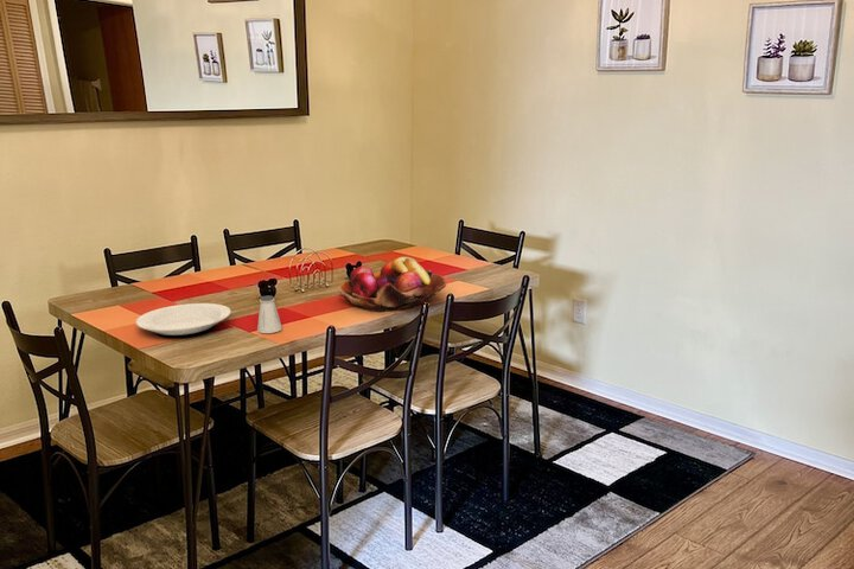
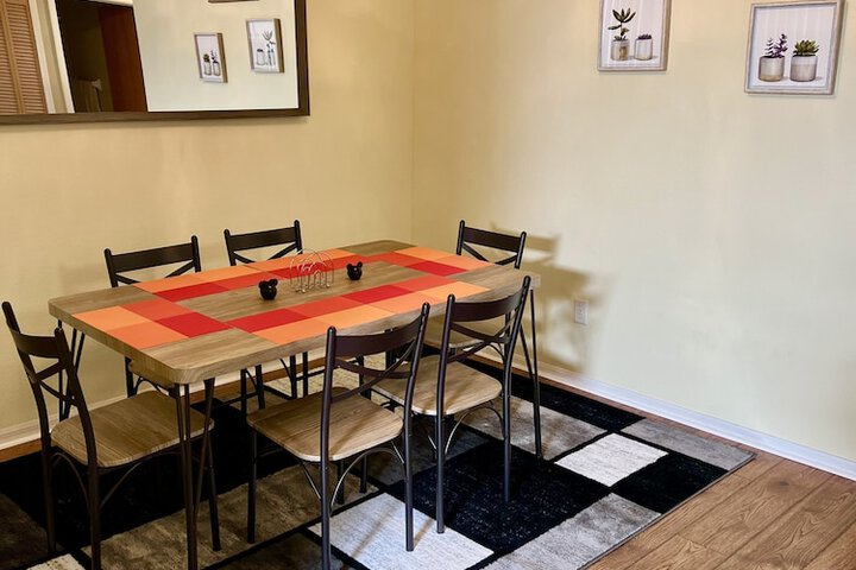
- saltshaker [256,294,283,334]
- plate [134,302,231,339]
- fruit basket [337,256,447,313]
